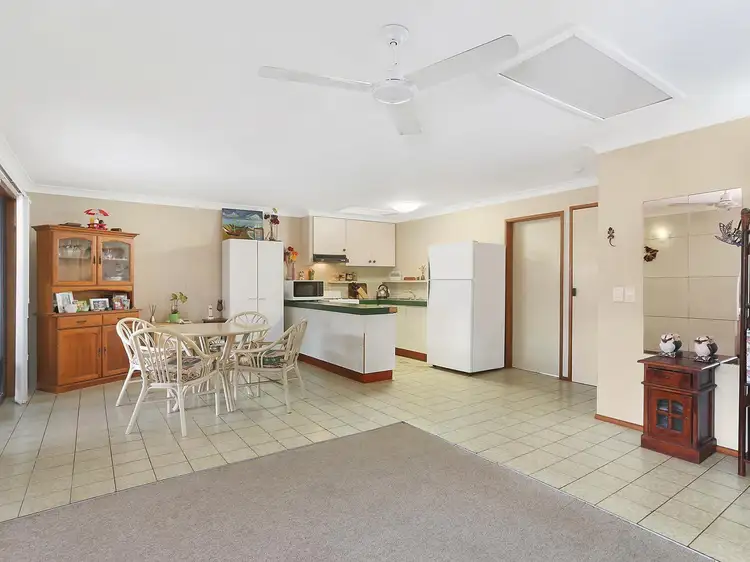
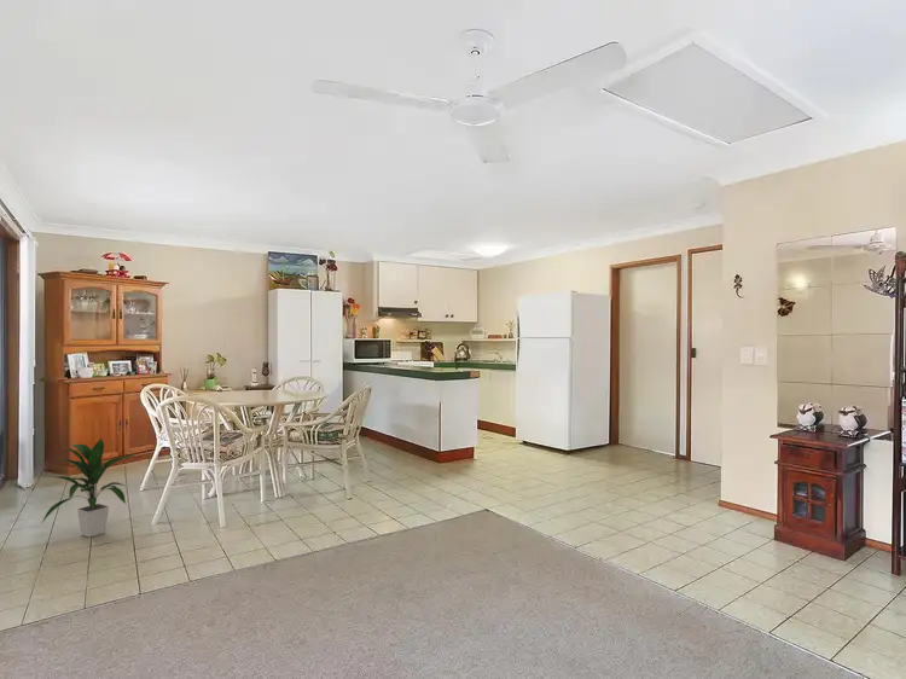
+ indoor plant [41,436,137,539]
